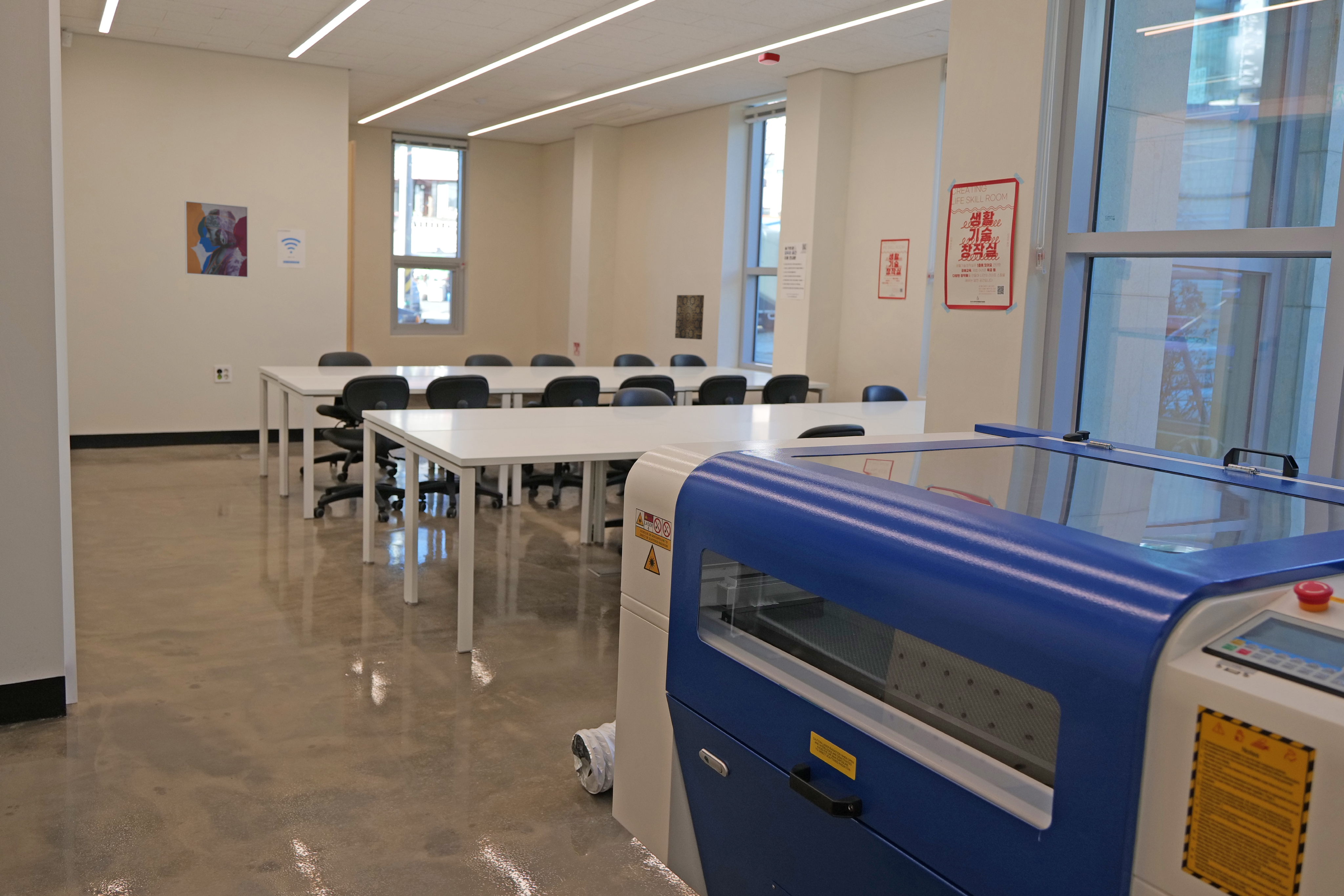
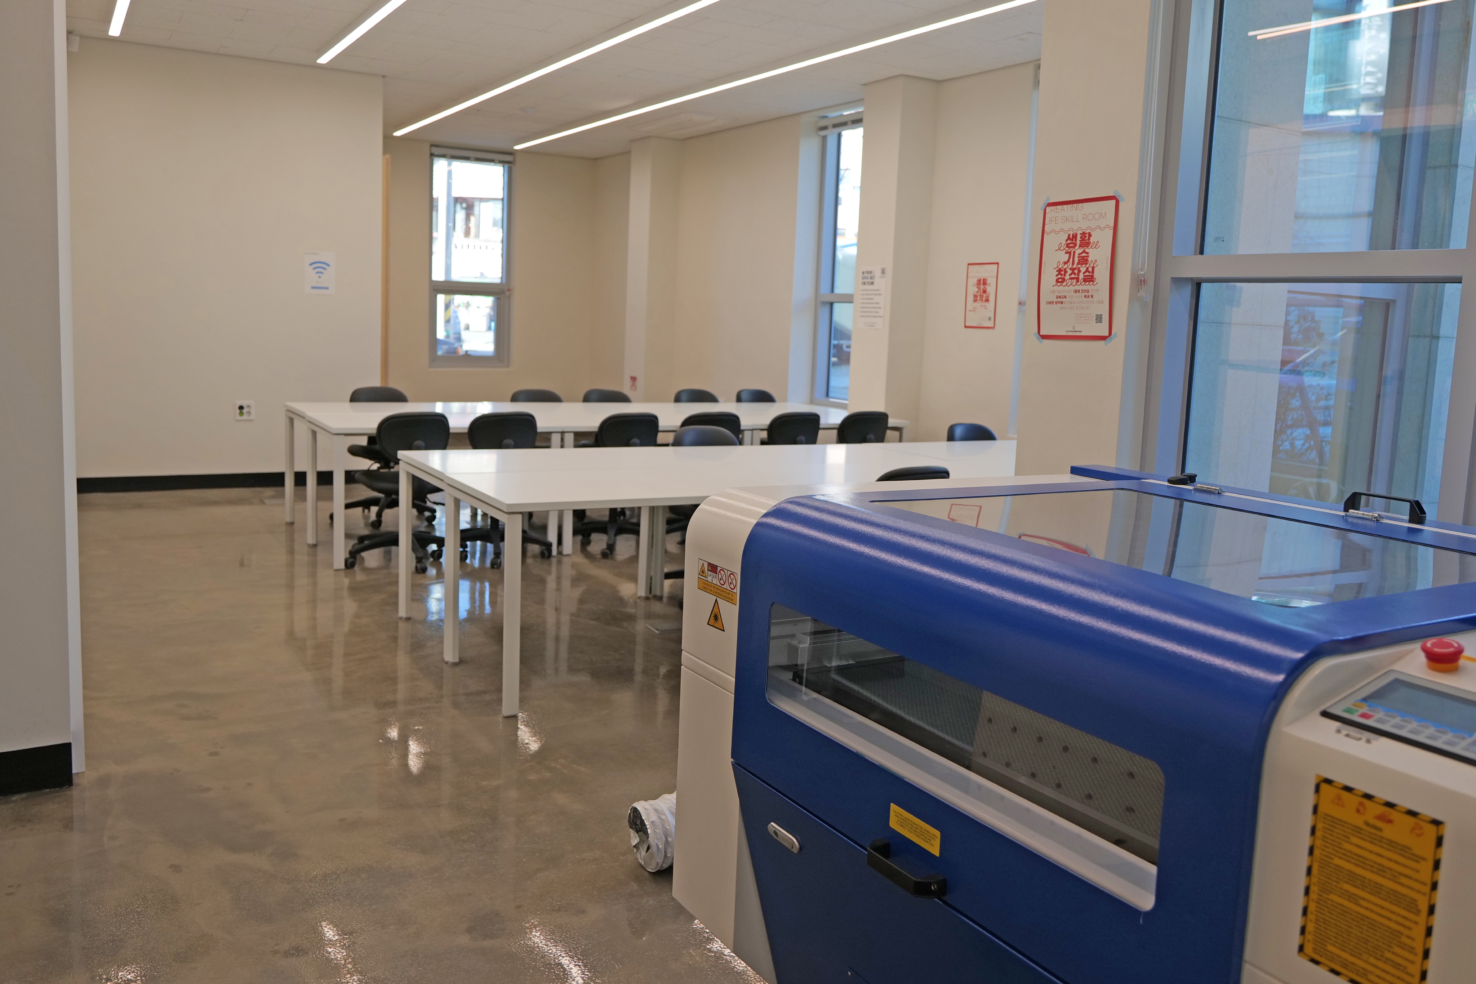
- wall art [675,295,704,340]
- wall art [184,200,249,279]
- smoke detector [758,52,781,65]
